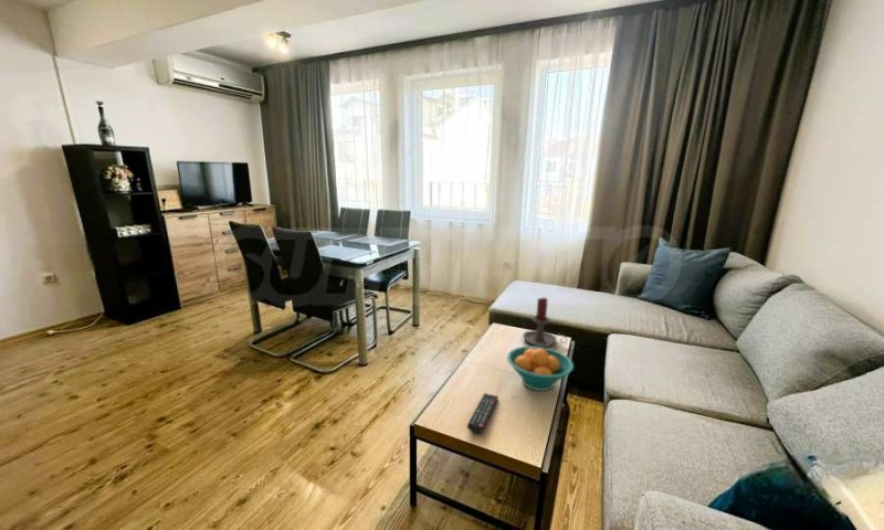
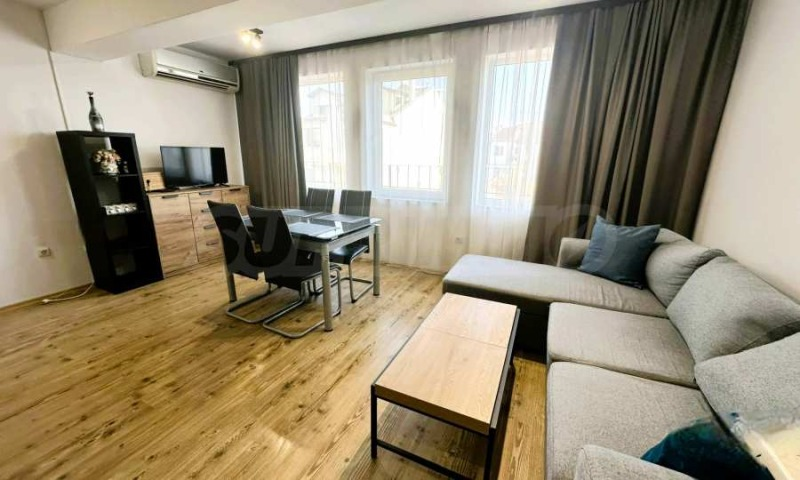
- fruit bowl [506,344,575,392]
- candle holder [522,297,568,348]
- remote control [466,392,499,434]
